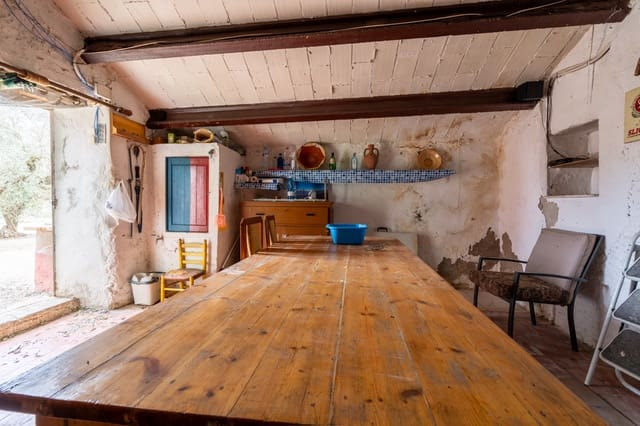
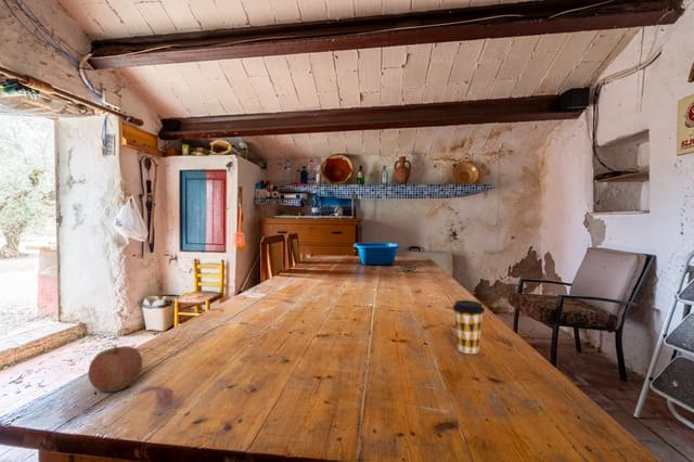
+ apple [87,345,143,394]
+ coffee cup [451,299,486,355]
